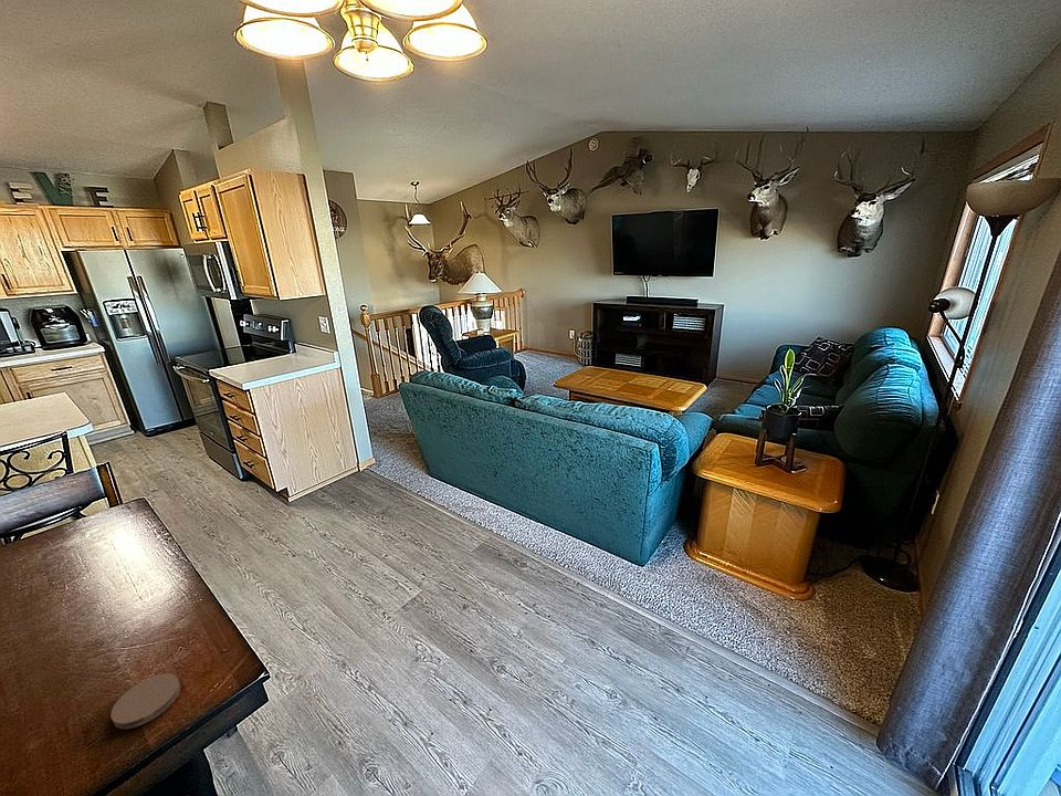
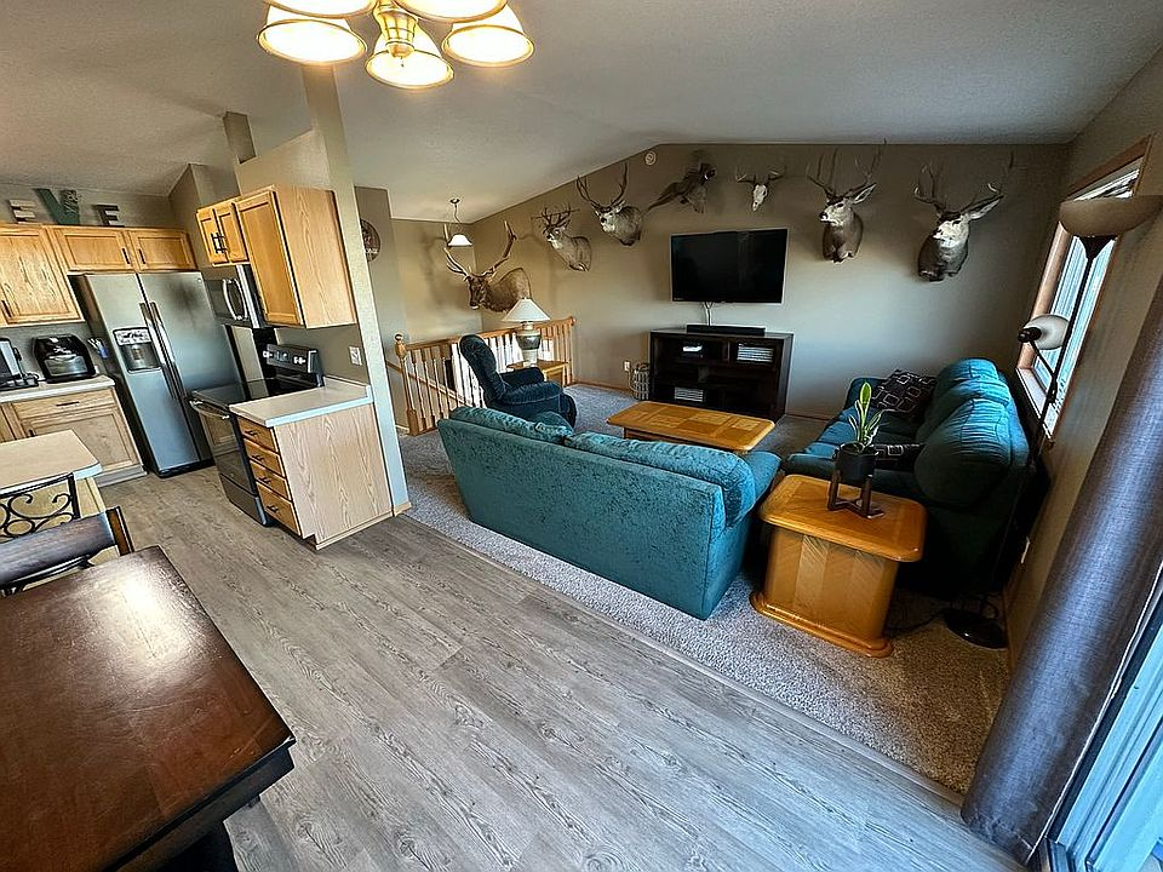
- coaster [109,672,181,730]
